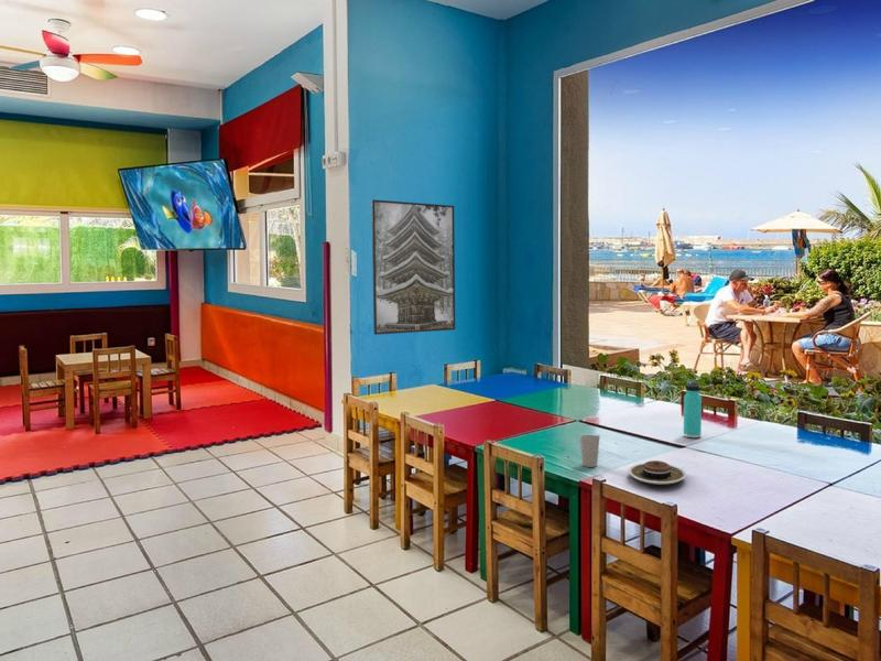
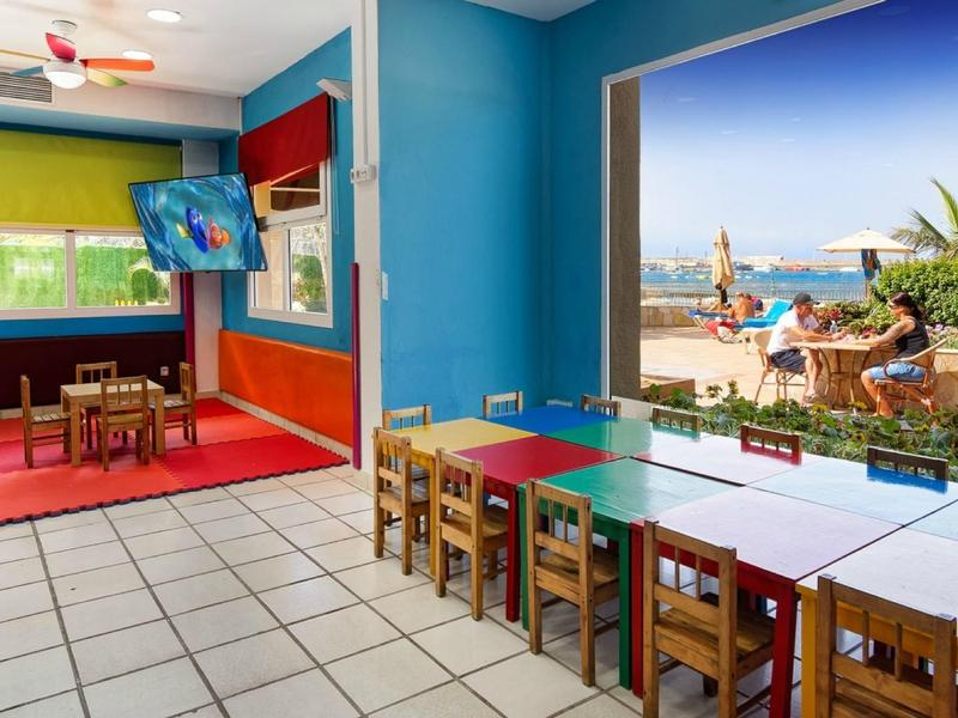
- plate [628,459,687,486]
- thermos bottle [683,379,703,438]
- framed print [370,198,456,336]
- cup [579,434,601,468]
